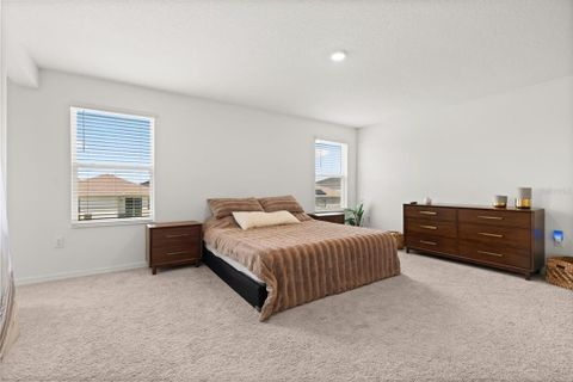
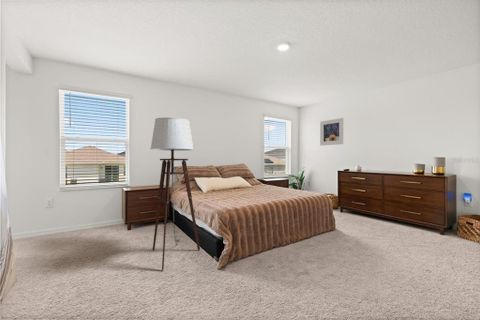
+ floor lamp [150,116,201,271]
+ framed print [319,117,344,146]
